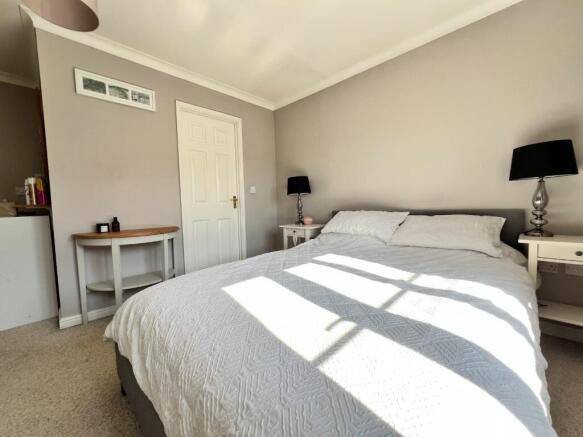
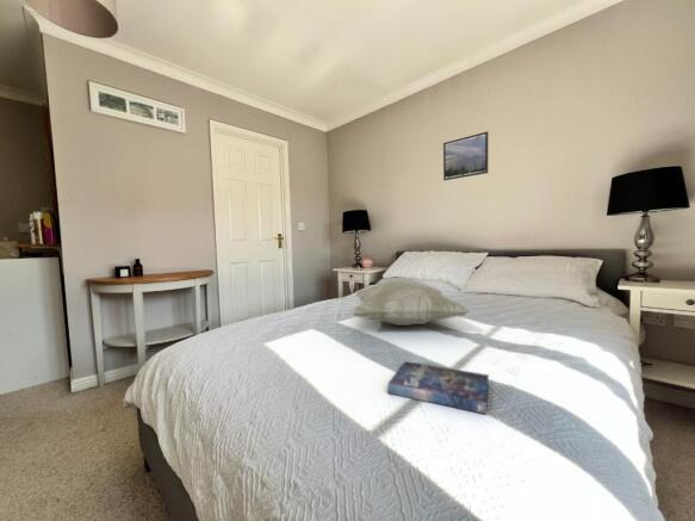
+ book [386,360,490,416]
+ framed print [442,130,489,181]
+ decorative pillow [350,278,471,327]
